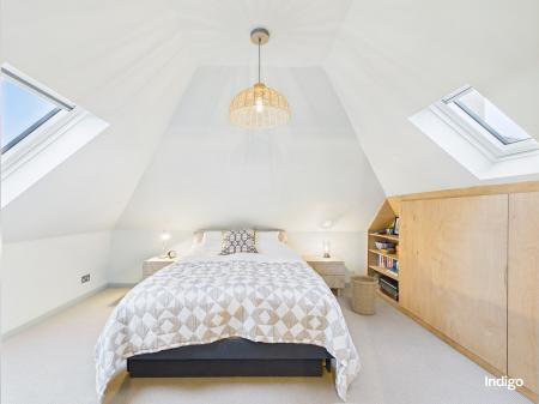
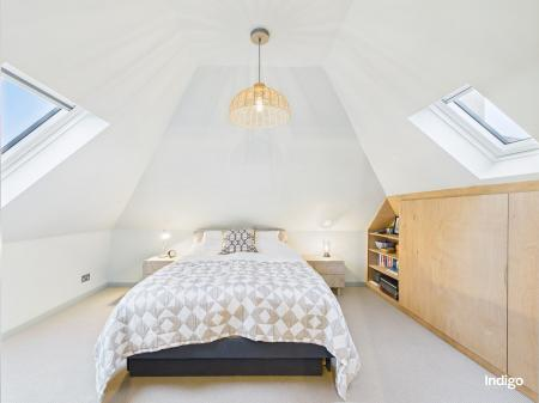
- basket [349,270,380,316]
